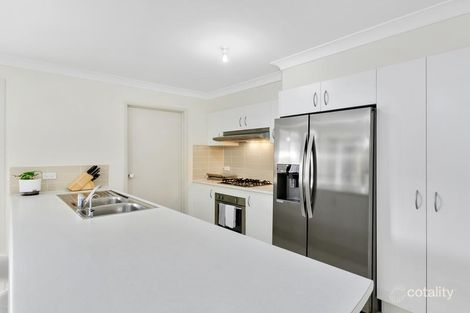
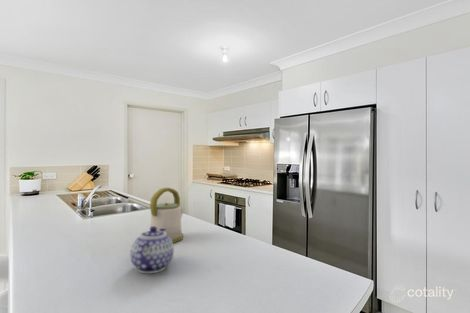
+ teapot [129,226,175,274]
+ kettle [149,186,185,244]
